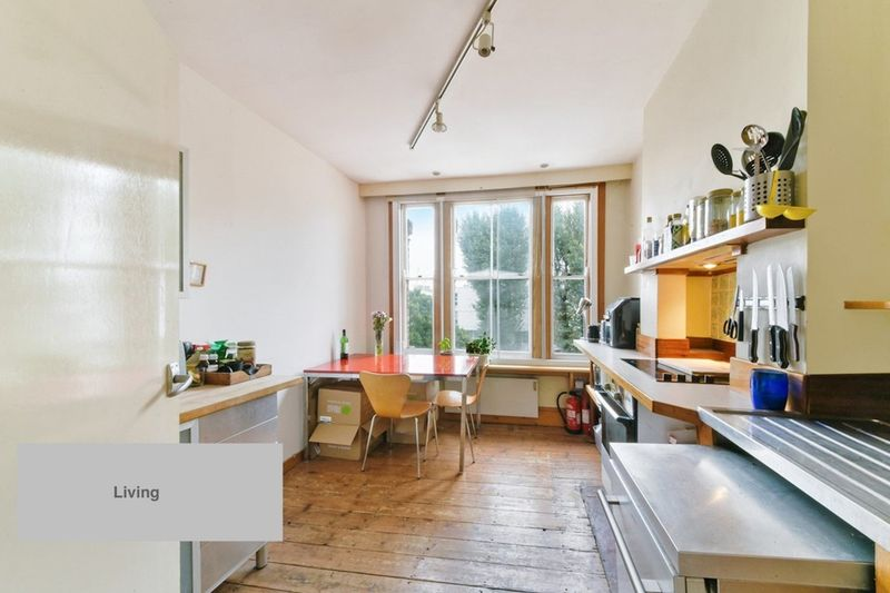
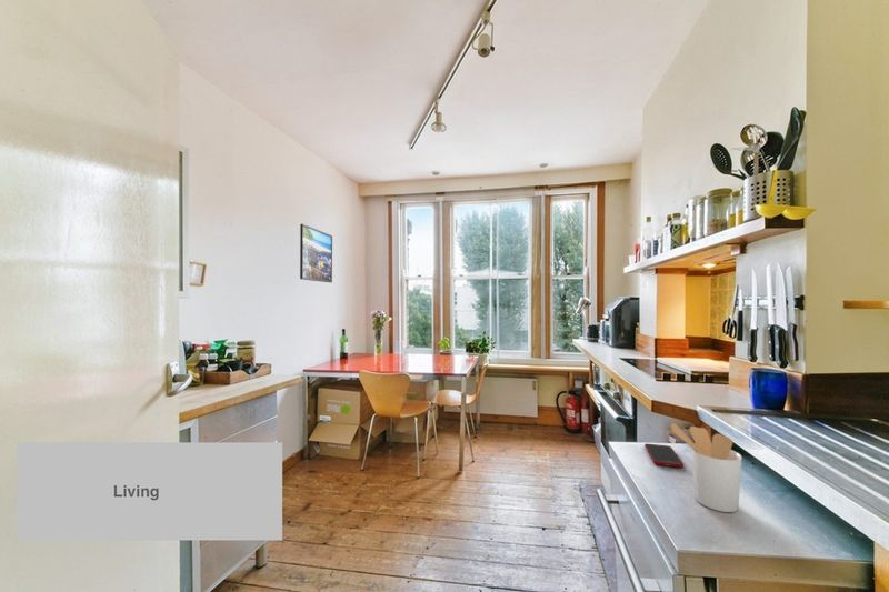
+ cell phone [643,443,685,469]
+ utensil holder [669,422,742,513]
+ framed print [299,223,333,283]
